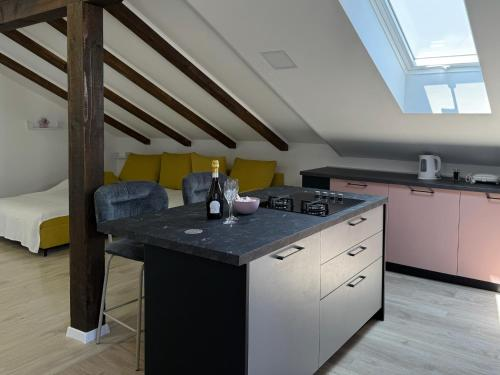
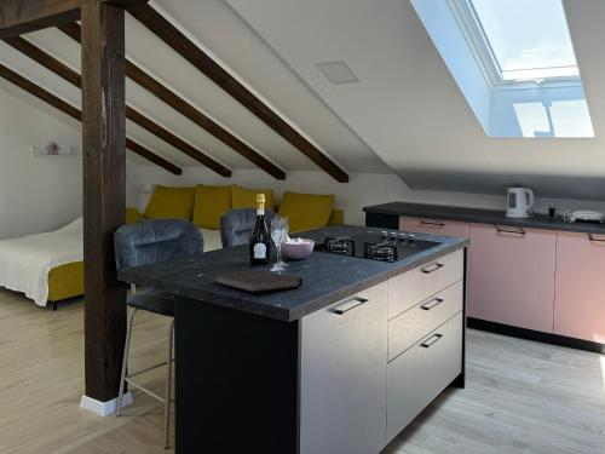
+ notebook [213,269,304,293]
